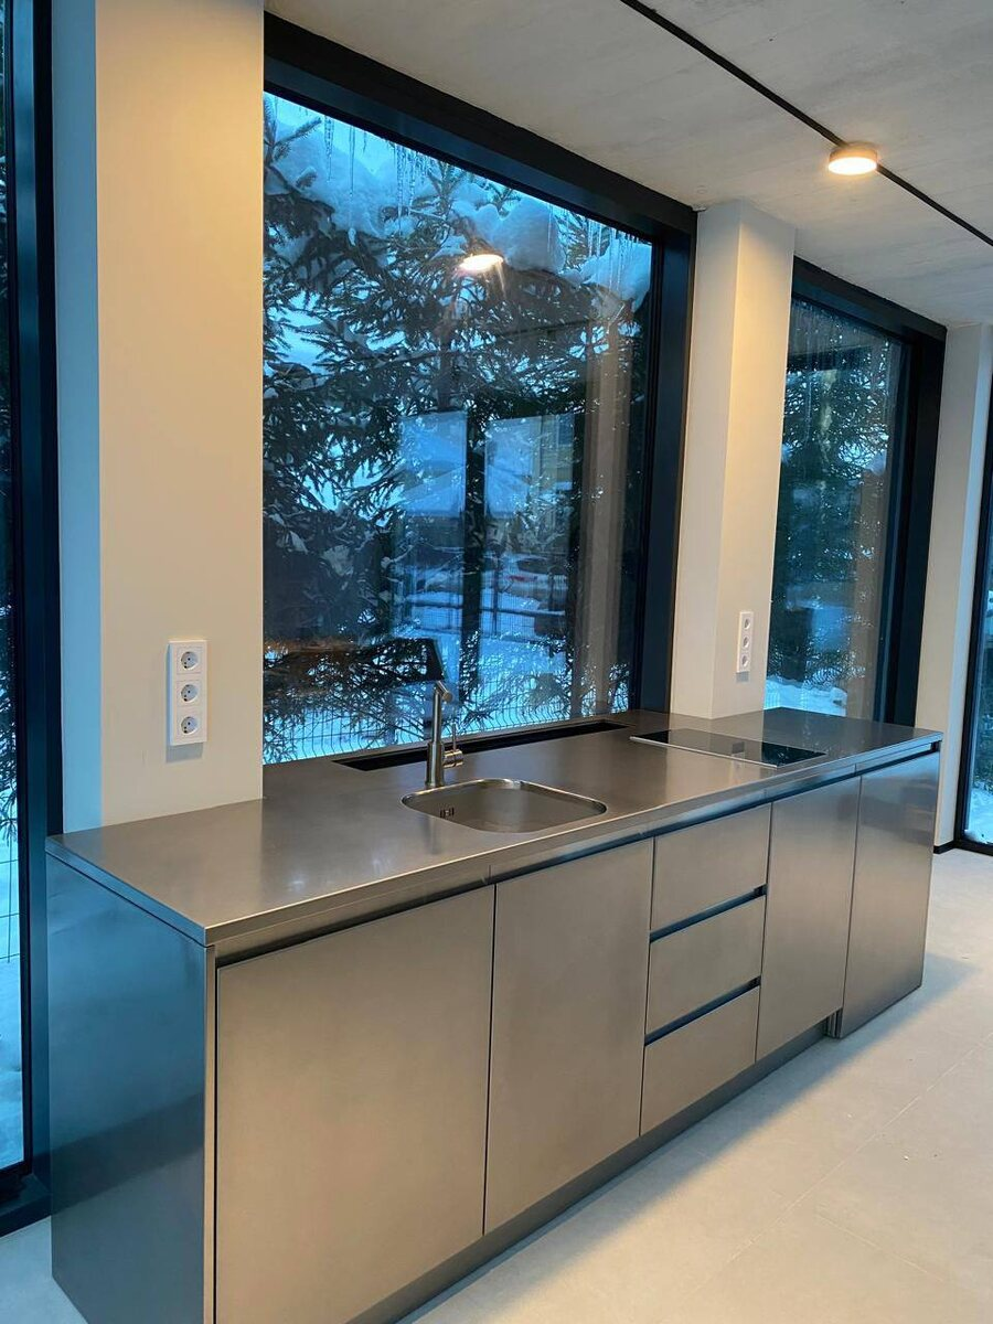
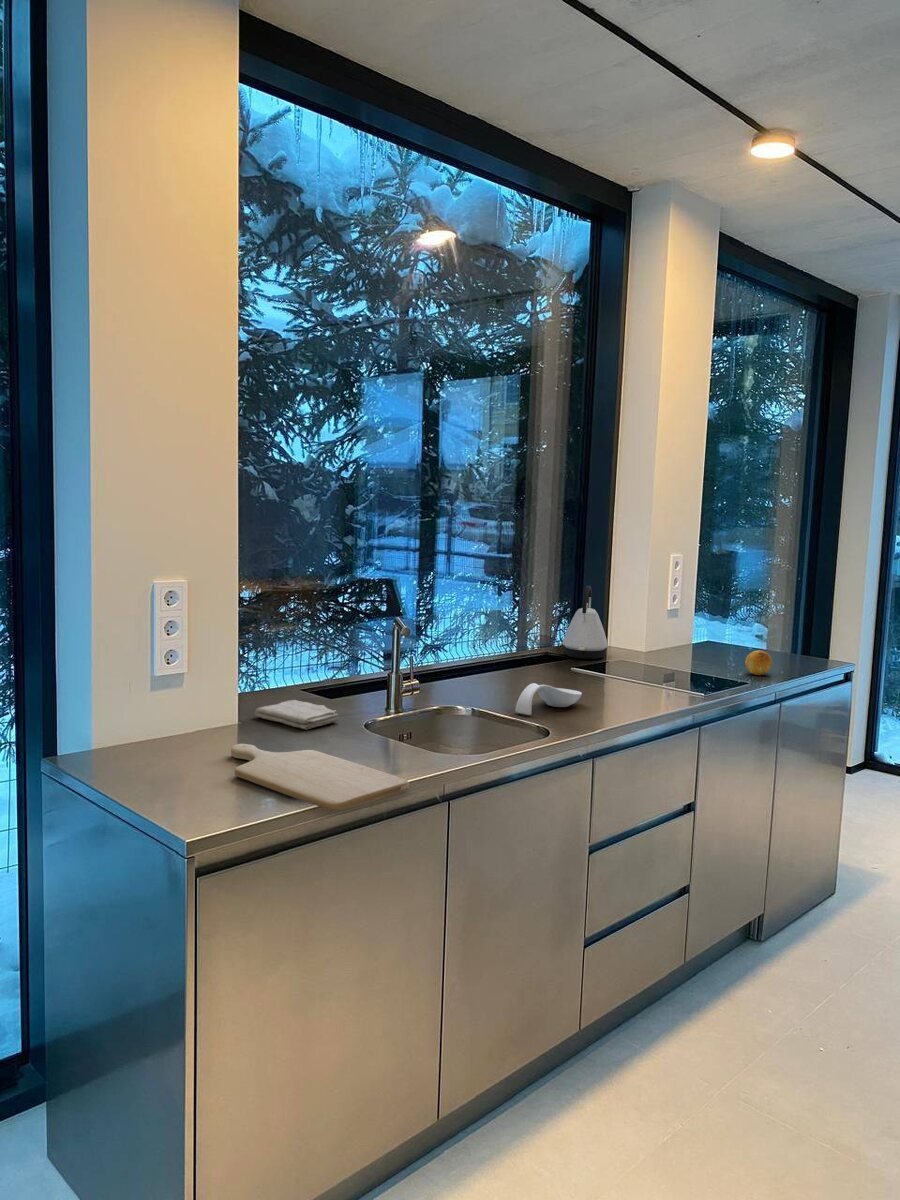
+ spoon rest [514,682,583,716]
+ kettle [562,585,609,660]
+ chopping board [230,743,410,811]
+ washcloth [254,699,341,731]
+ fruit [744,649,773,676]
